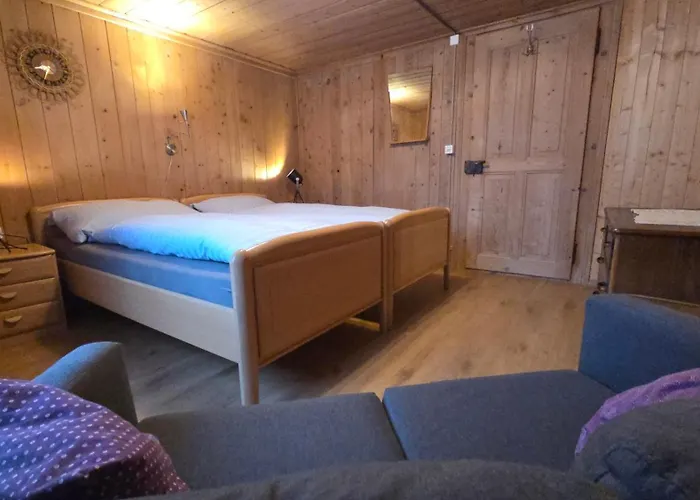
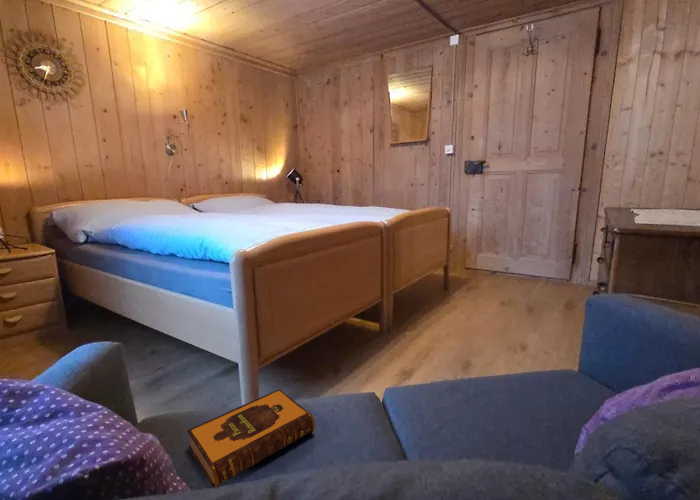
+ hardback book [186,388,316,489]
